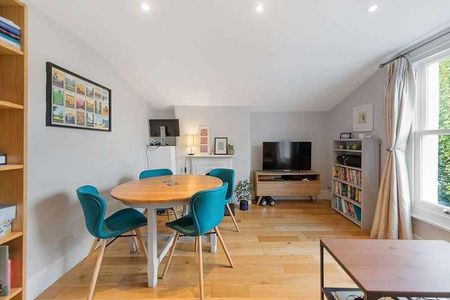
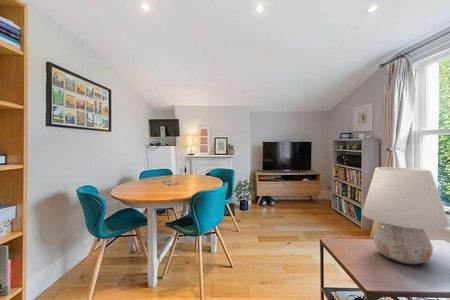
+ table lamp [361,166,450,265]
